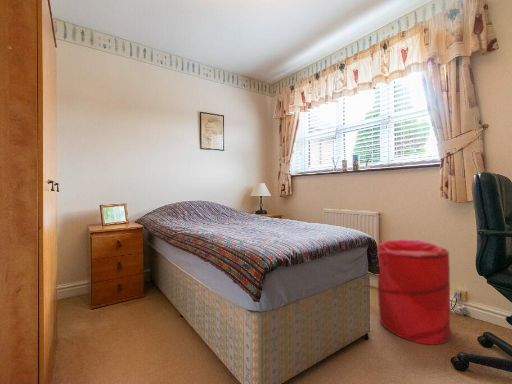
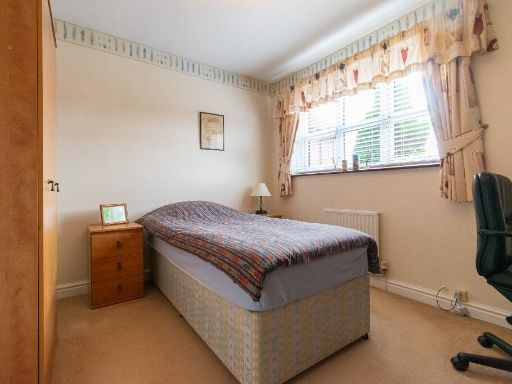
- laundry hamper [376,238,452,346]
